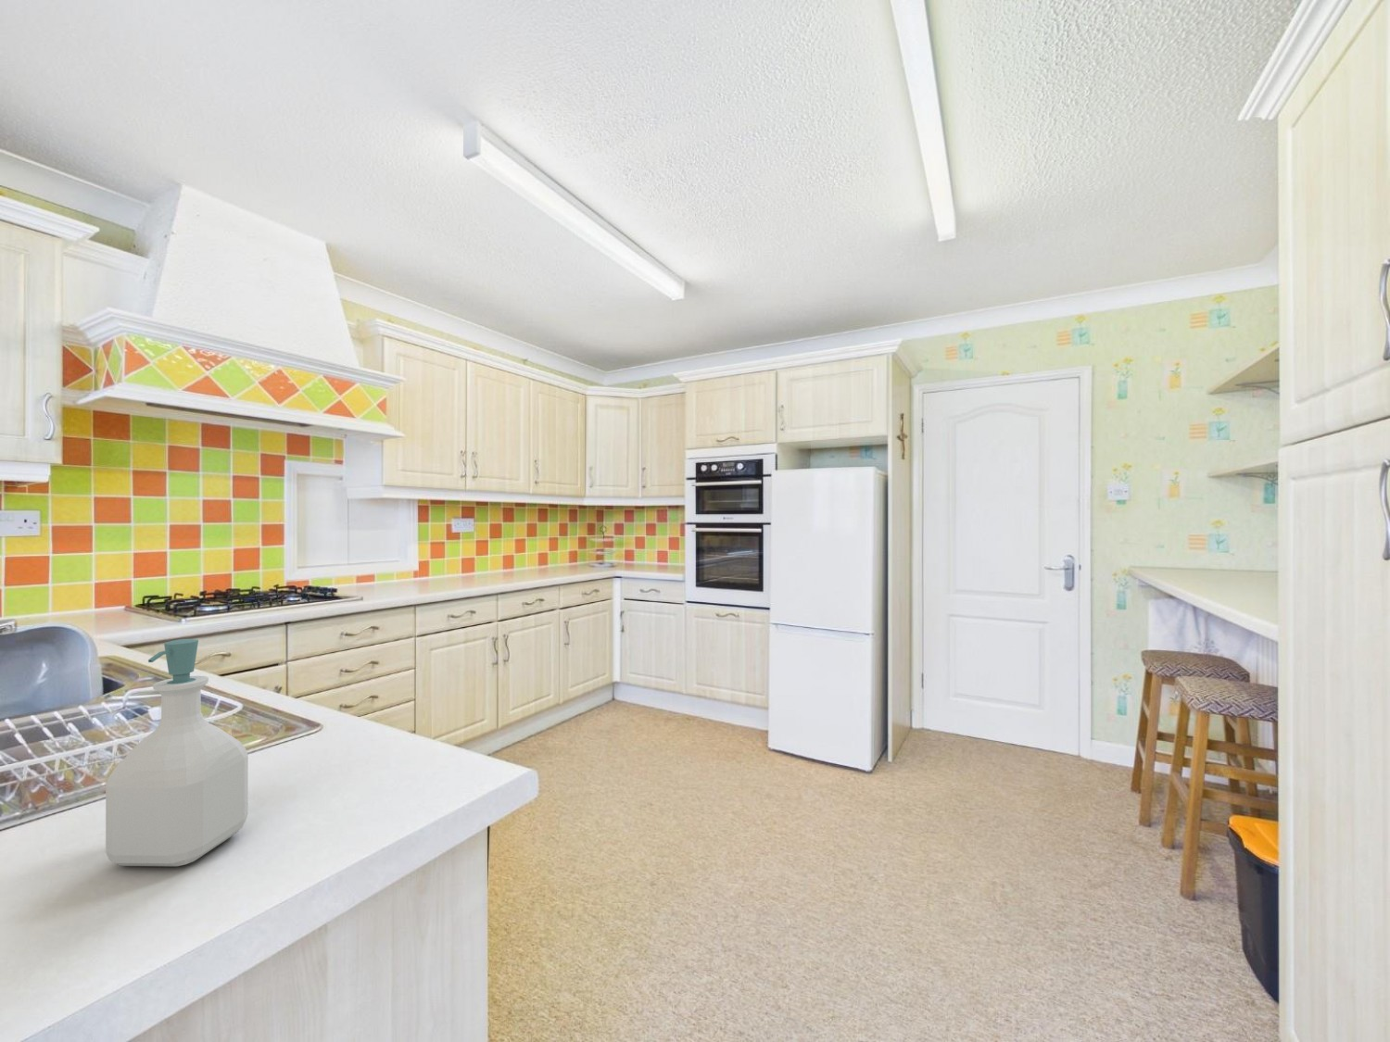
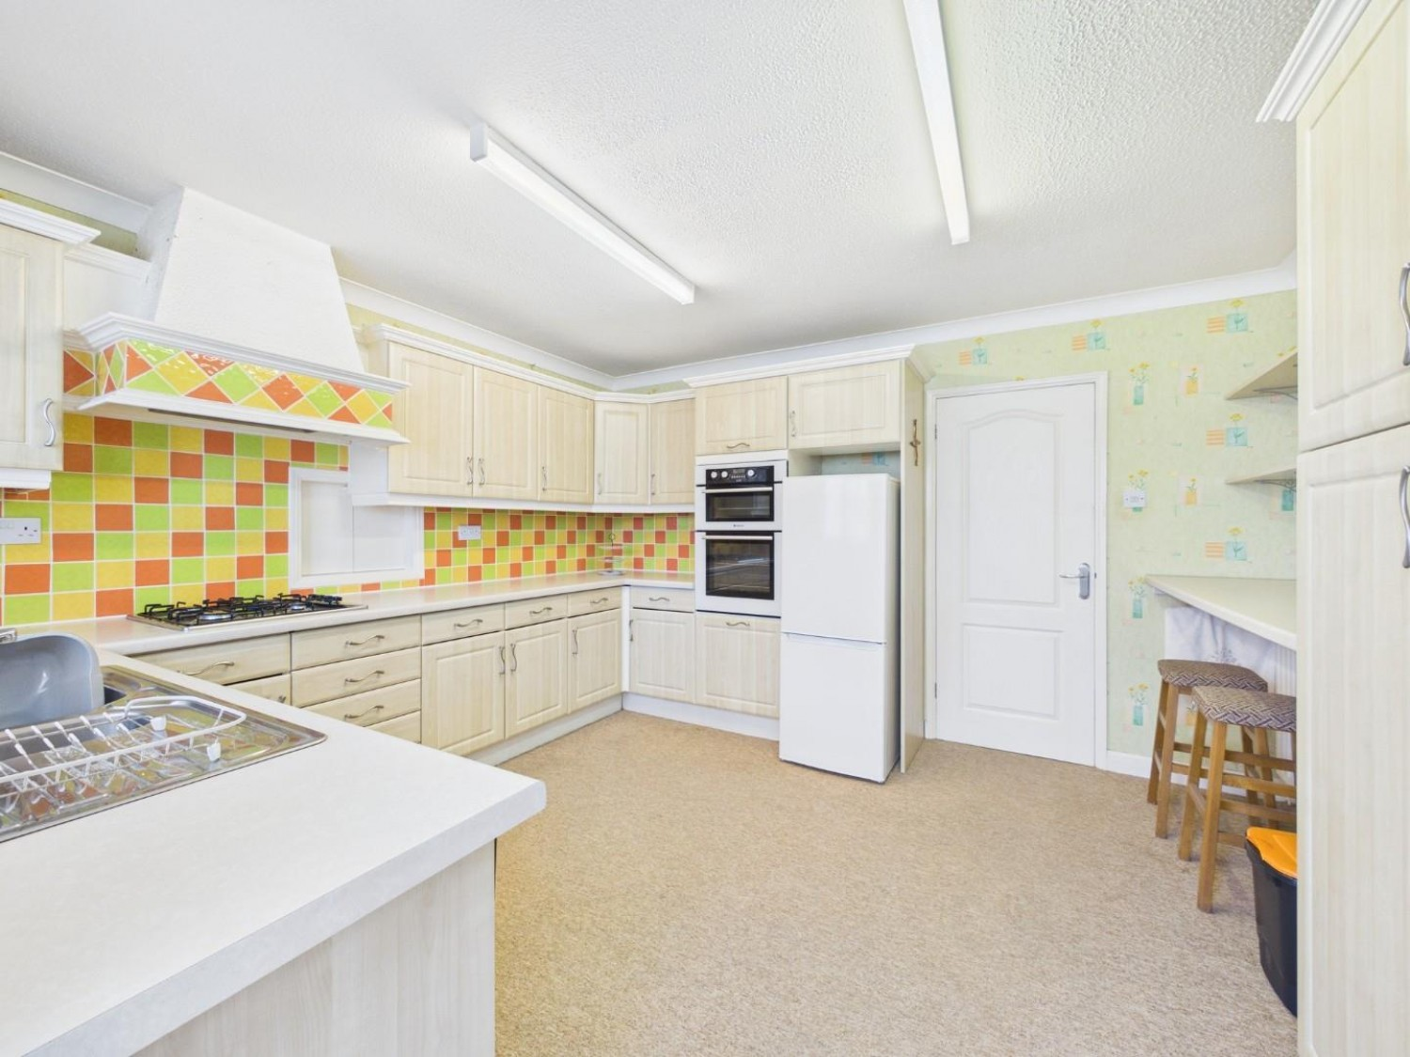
- soap bottle [105,638,250,867]
